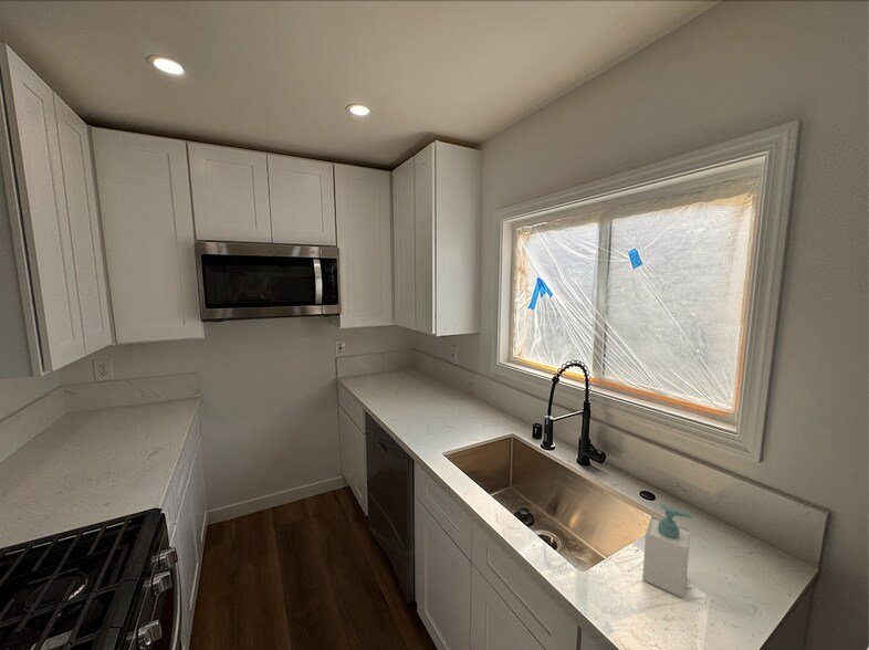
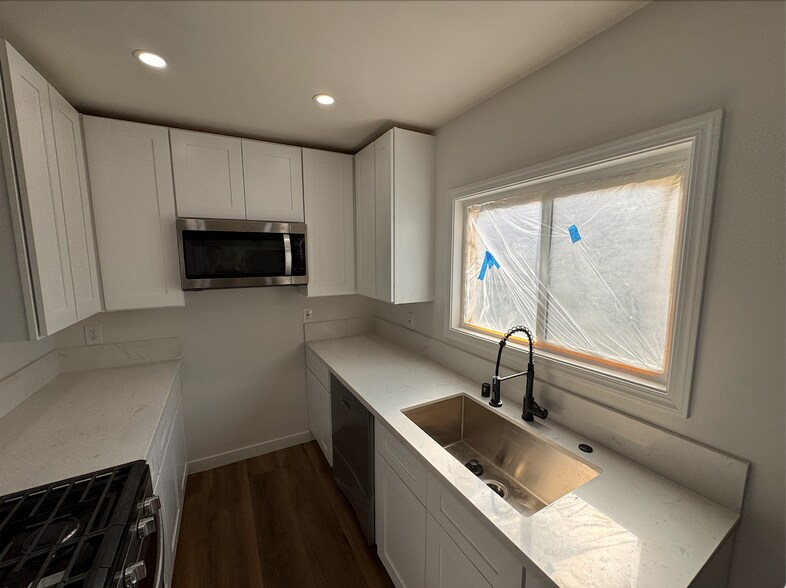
- soap bottle [641,503,693,599]
